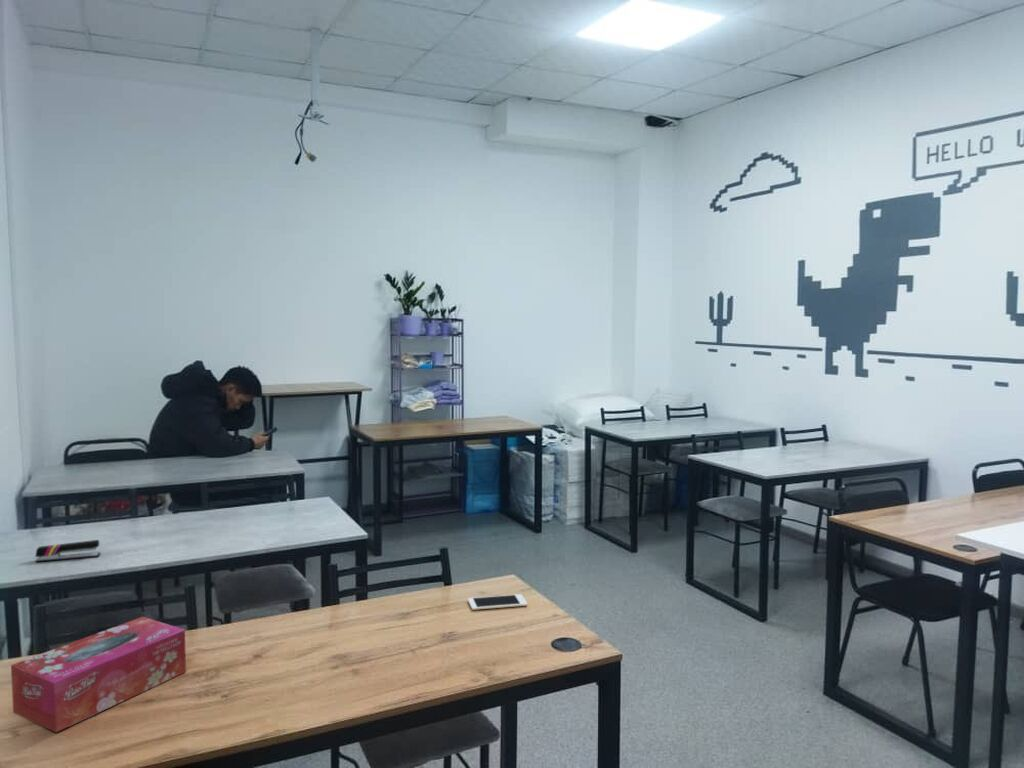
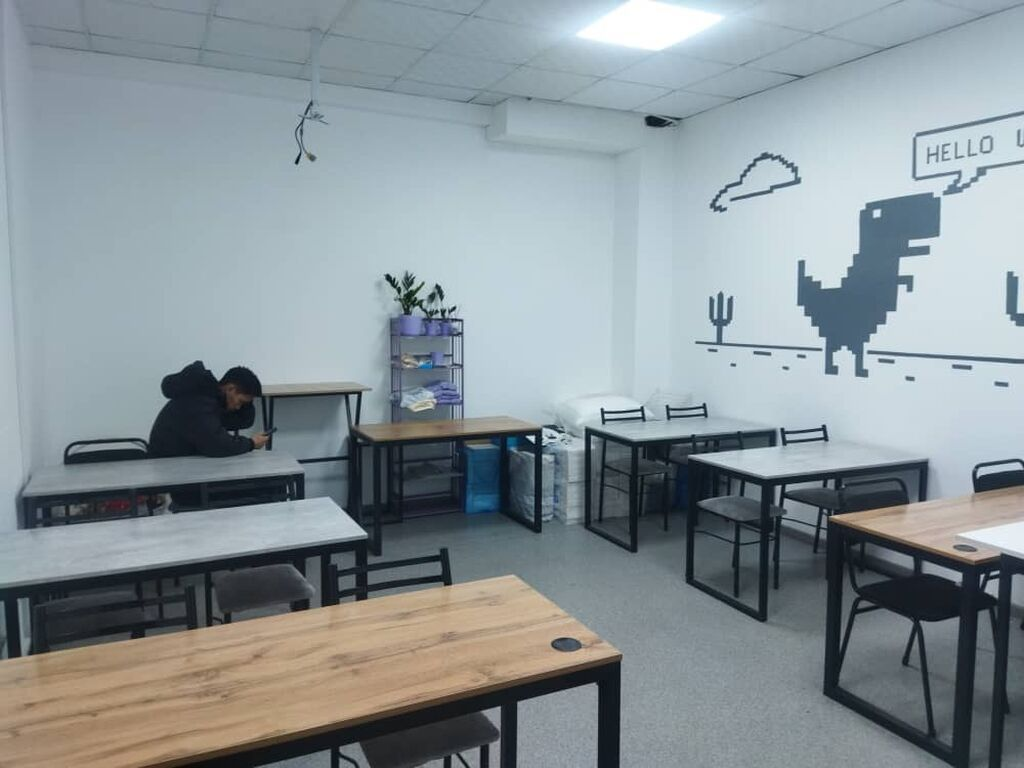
- cell phone [467,593,528,611]
- stapler [34,539,101,563]
- tissue box [10,616,187,733]
